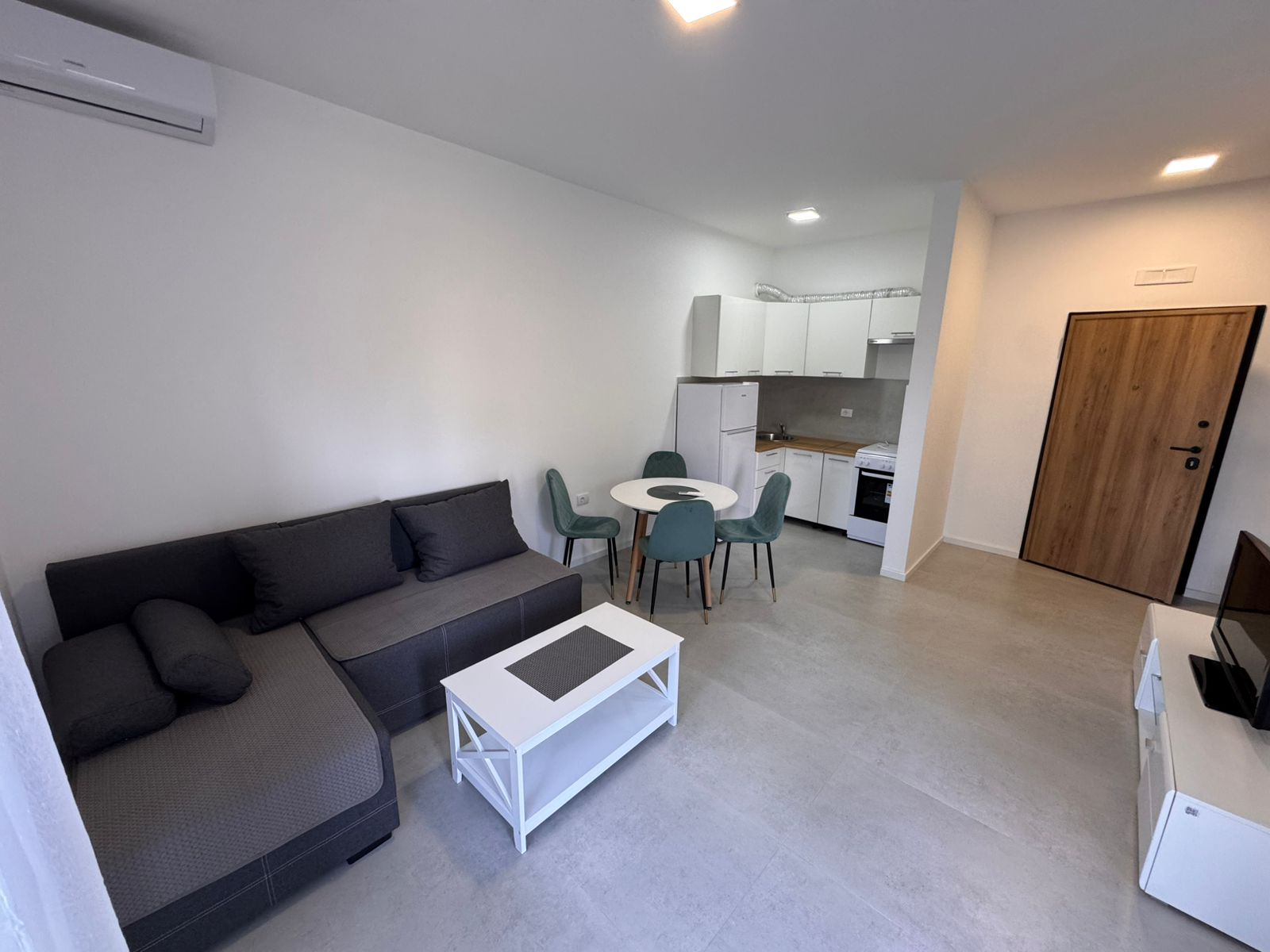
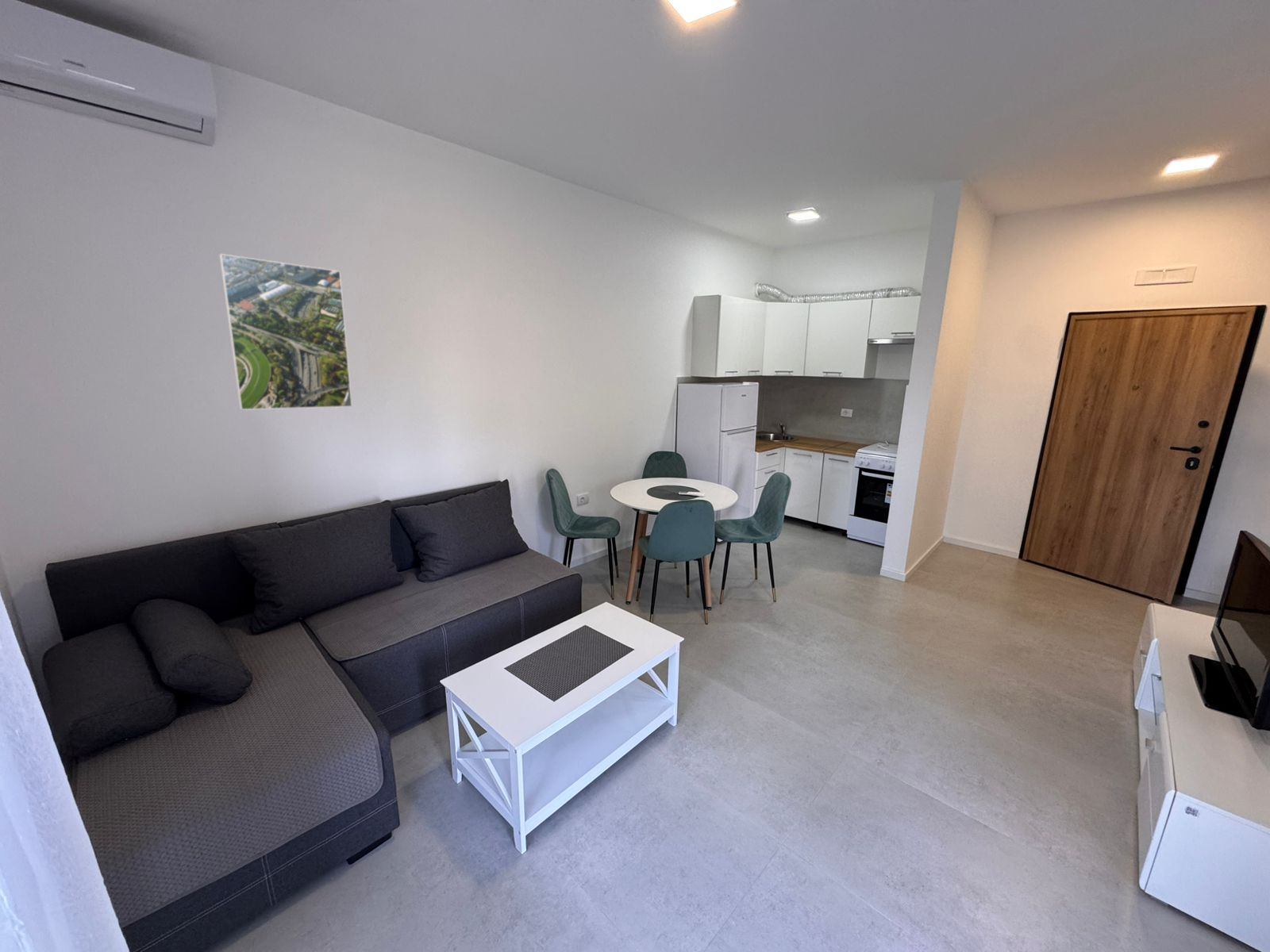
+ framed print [218,253,353,411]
